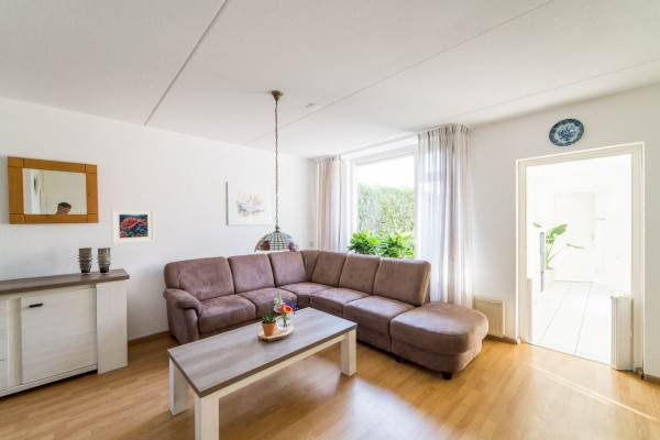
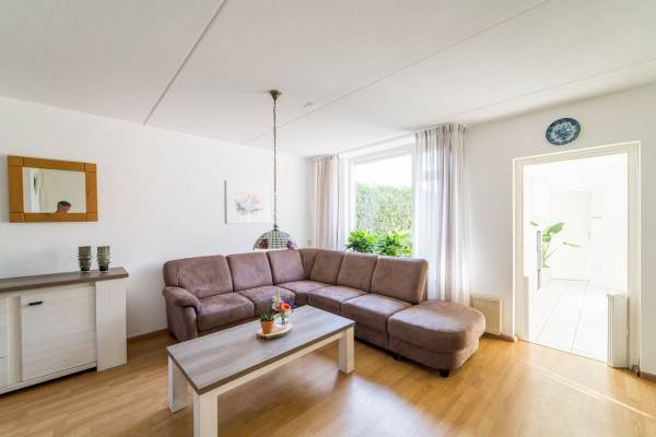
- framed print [110,207,156,245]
